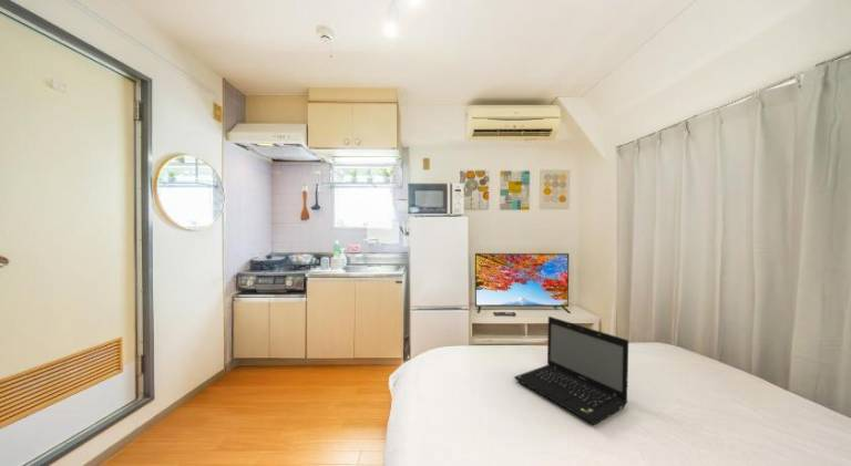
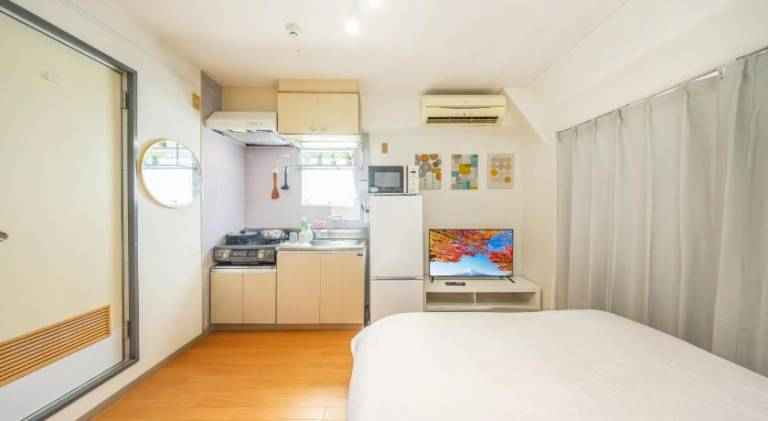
- laptop [513,315,629,426]
